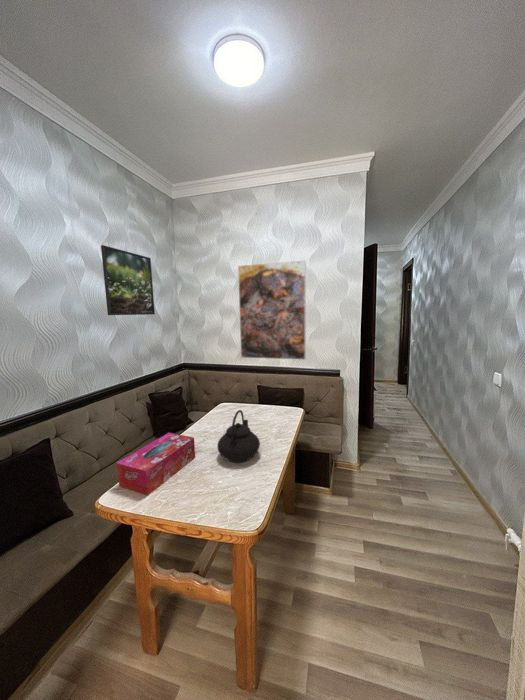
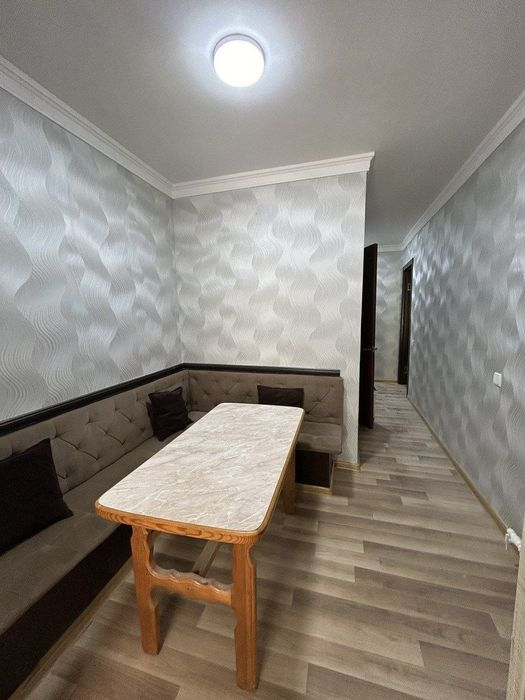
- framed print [237,260,307,361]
- tissue box [116,432,196,496]
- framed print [100,244,156,316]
- teapot [216,409,261,464]
